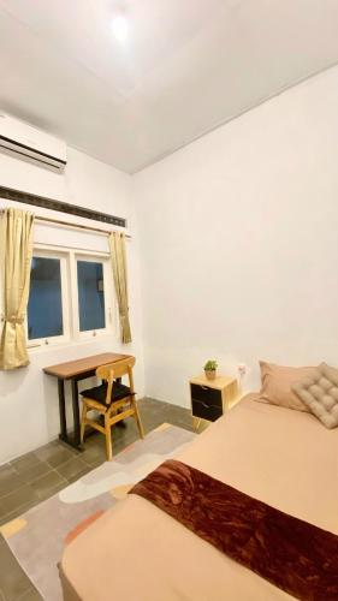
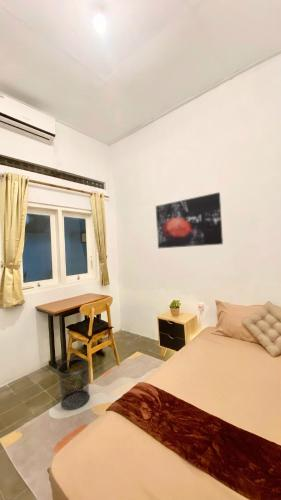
+ wall art [155,191,224,249]
+ waste bin [56,357,91,410]
